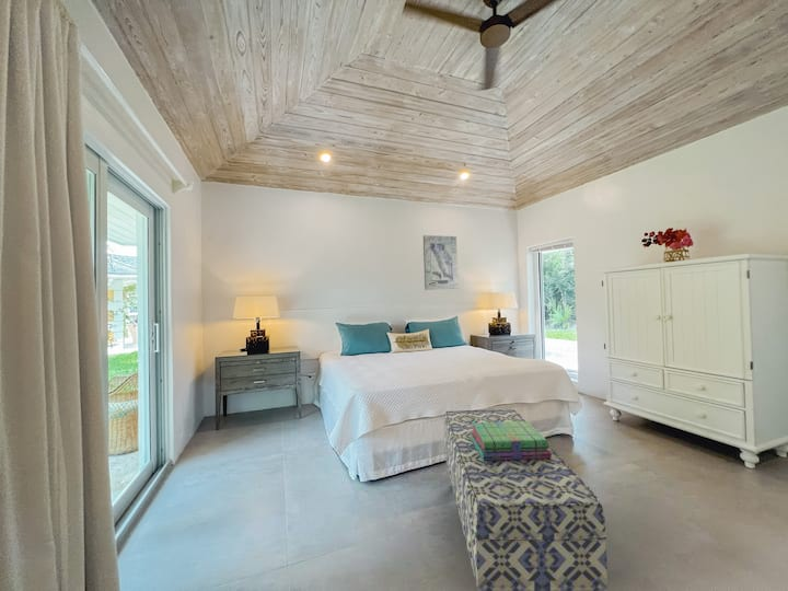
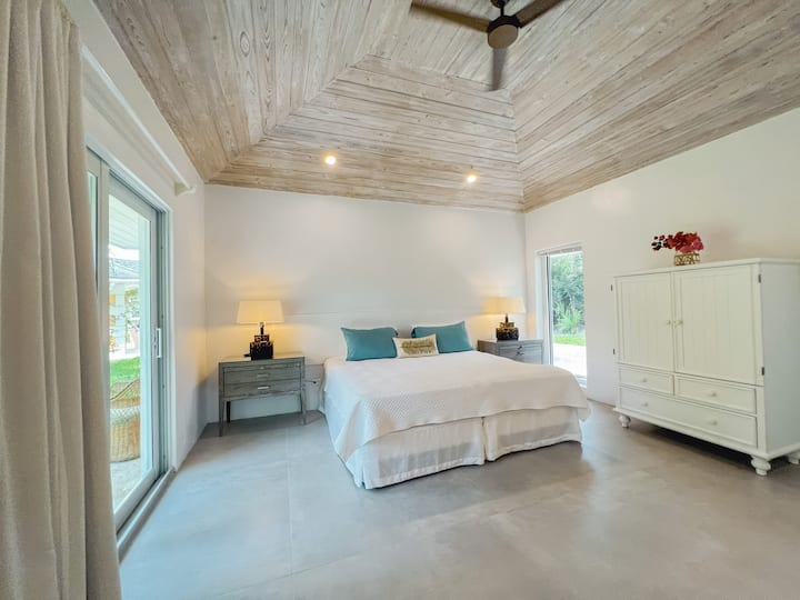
- bench [443,408,609,591]
- wall art [422,234,460,291]
- stack of books [470,420,552,461]
